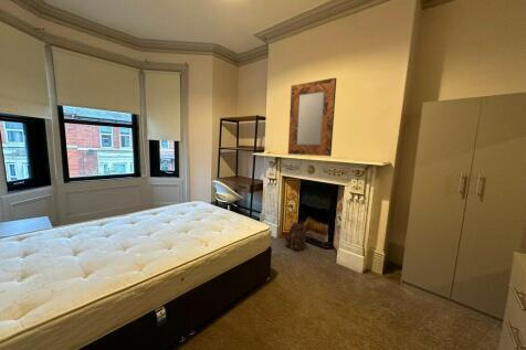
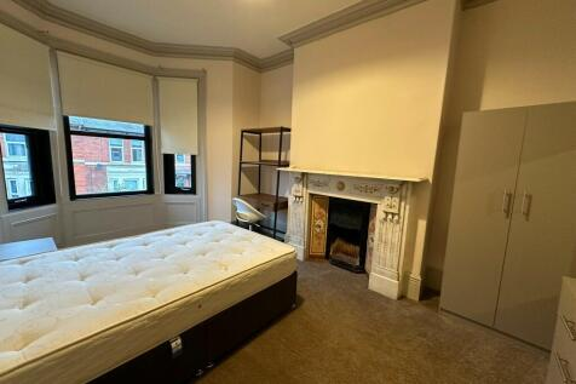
- backpack [284,221,311,252]
- home mirror [287,77,337,157]
